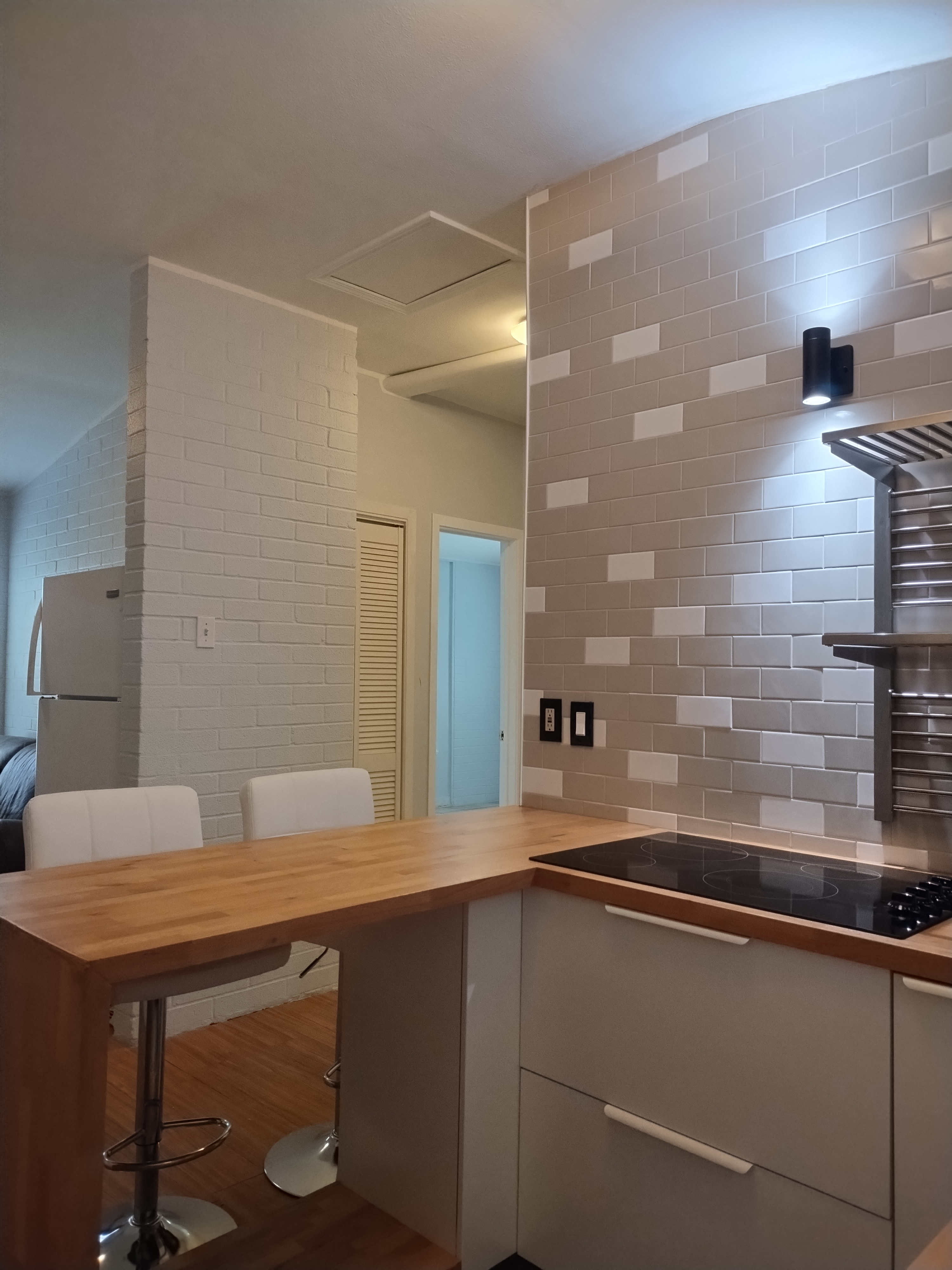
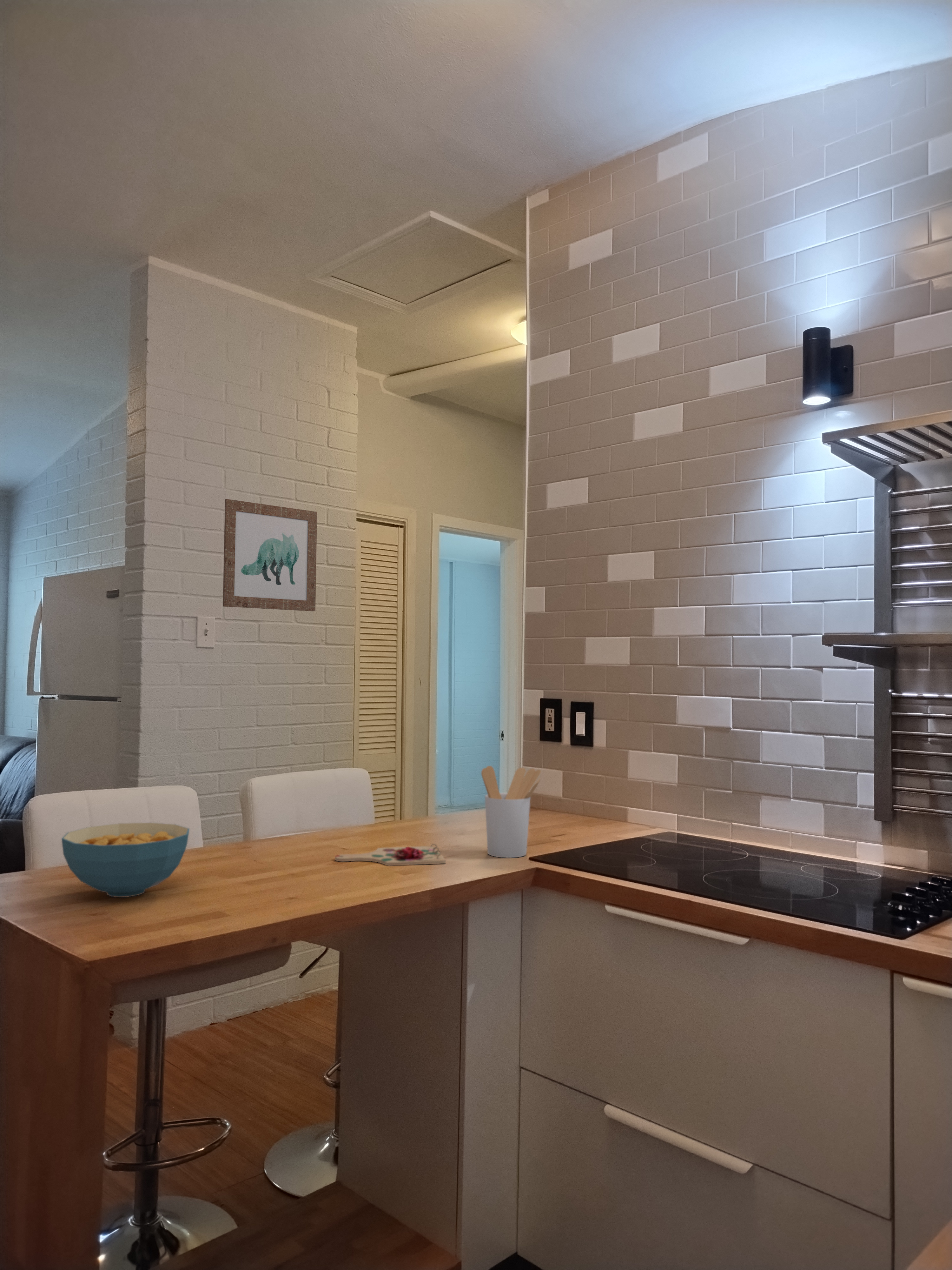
+ utensil holder [481,765,541,858]
+ wall art [222,499,317,612]
+ cutting board [334,844,446,866]
+ cereal bowl [61,822,190,898]
